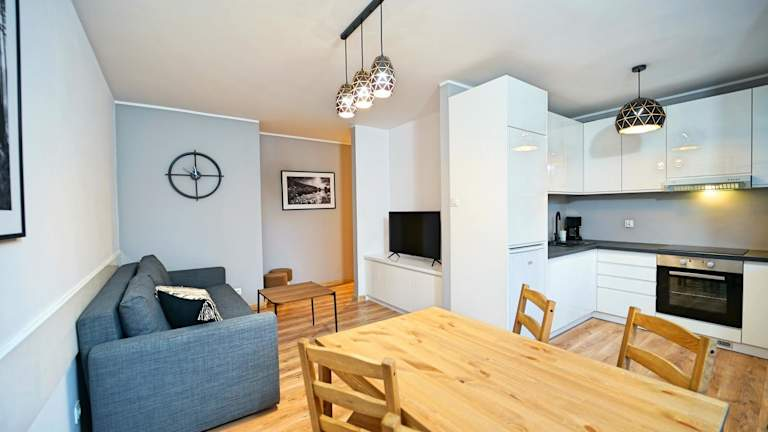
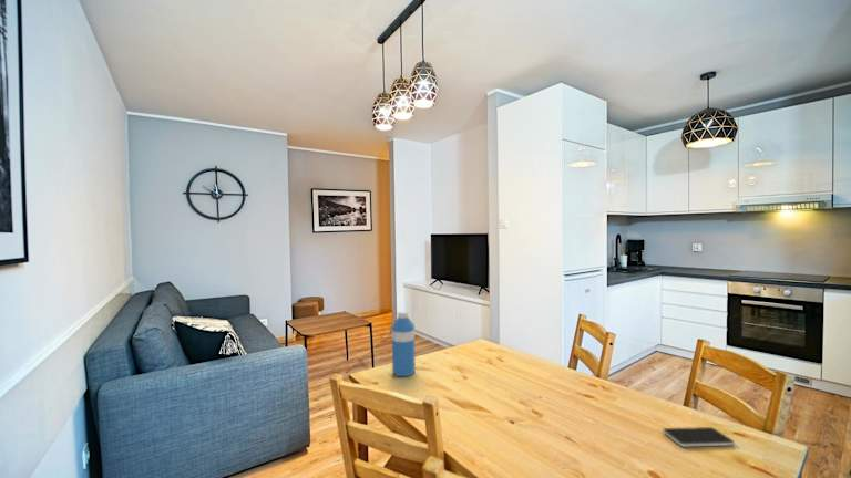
+ water bottle [391,310,417,377]
+ smartphone [662,426,736,448]
